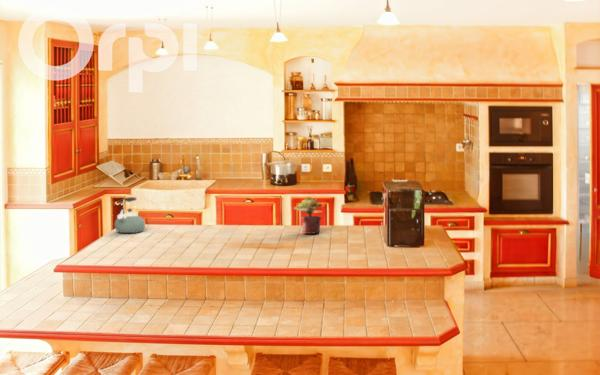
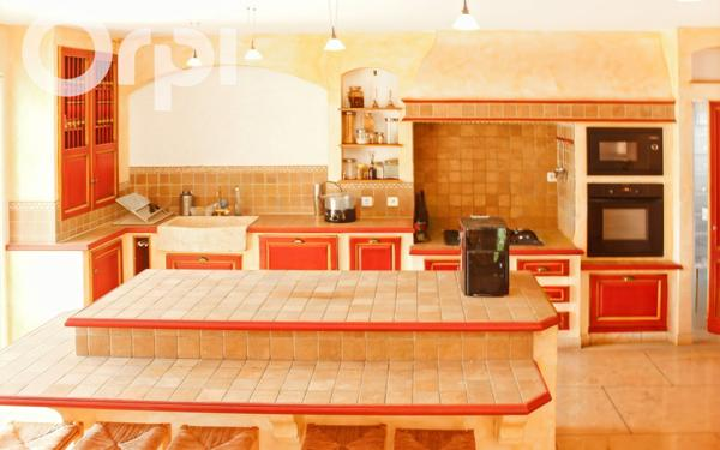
- potted plant [293,196,323,235]
- kettle [113,196,146,234]
